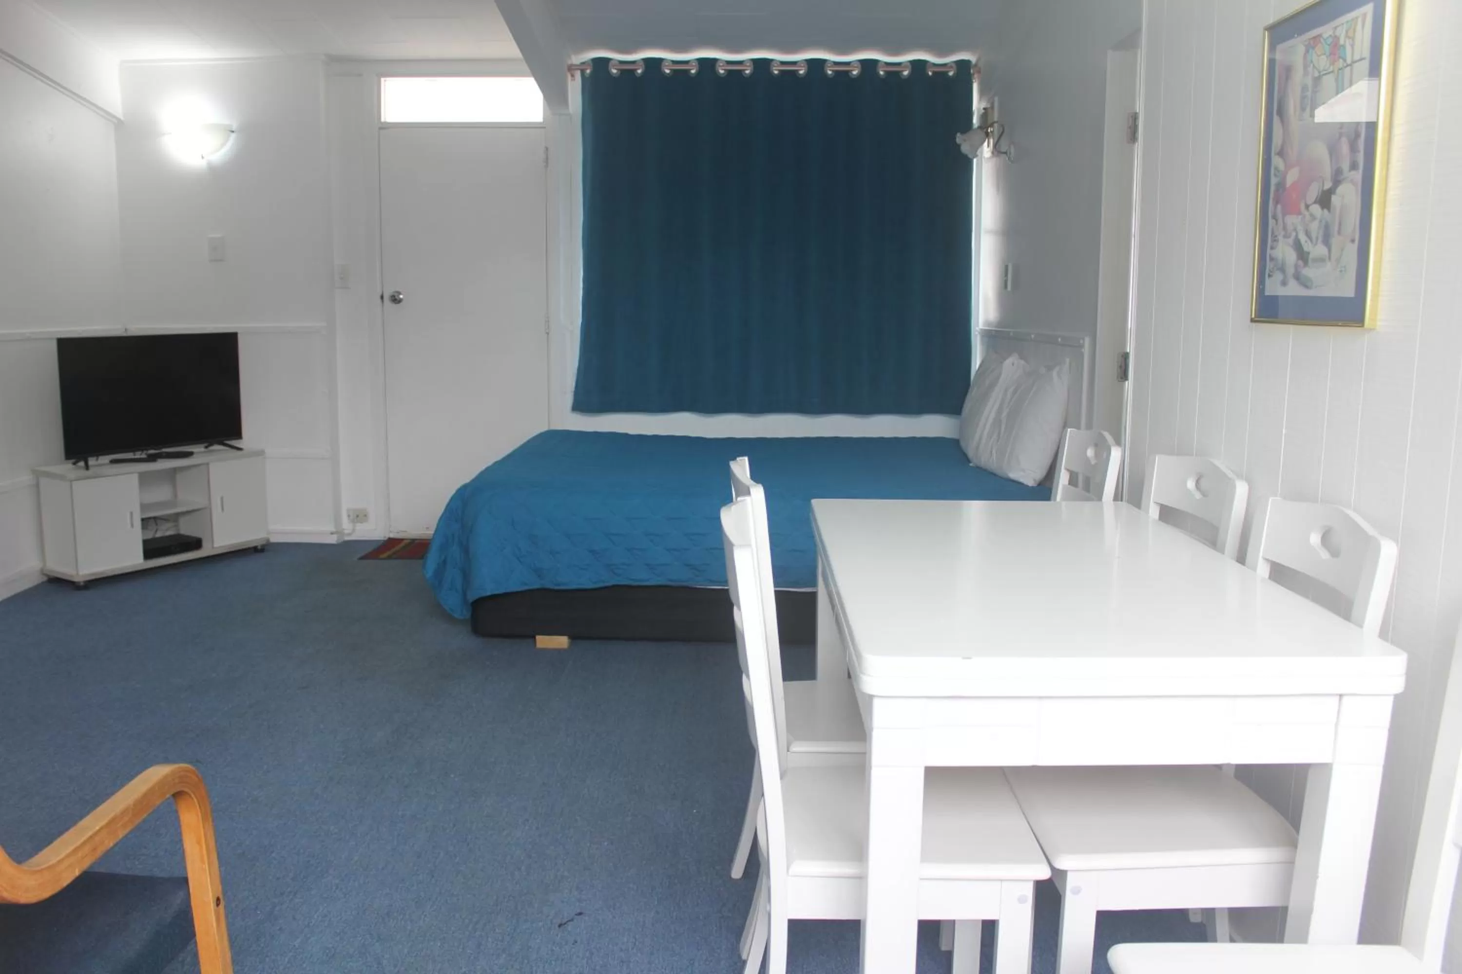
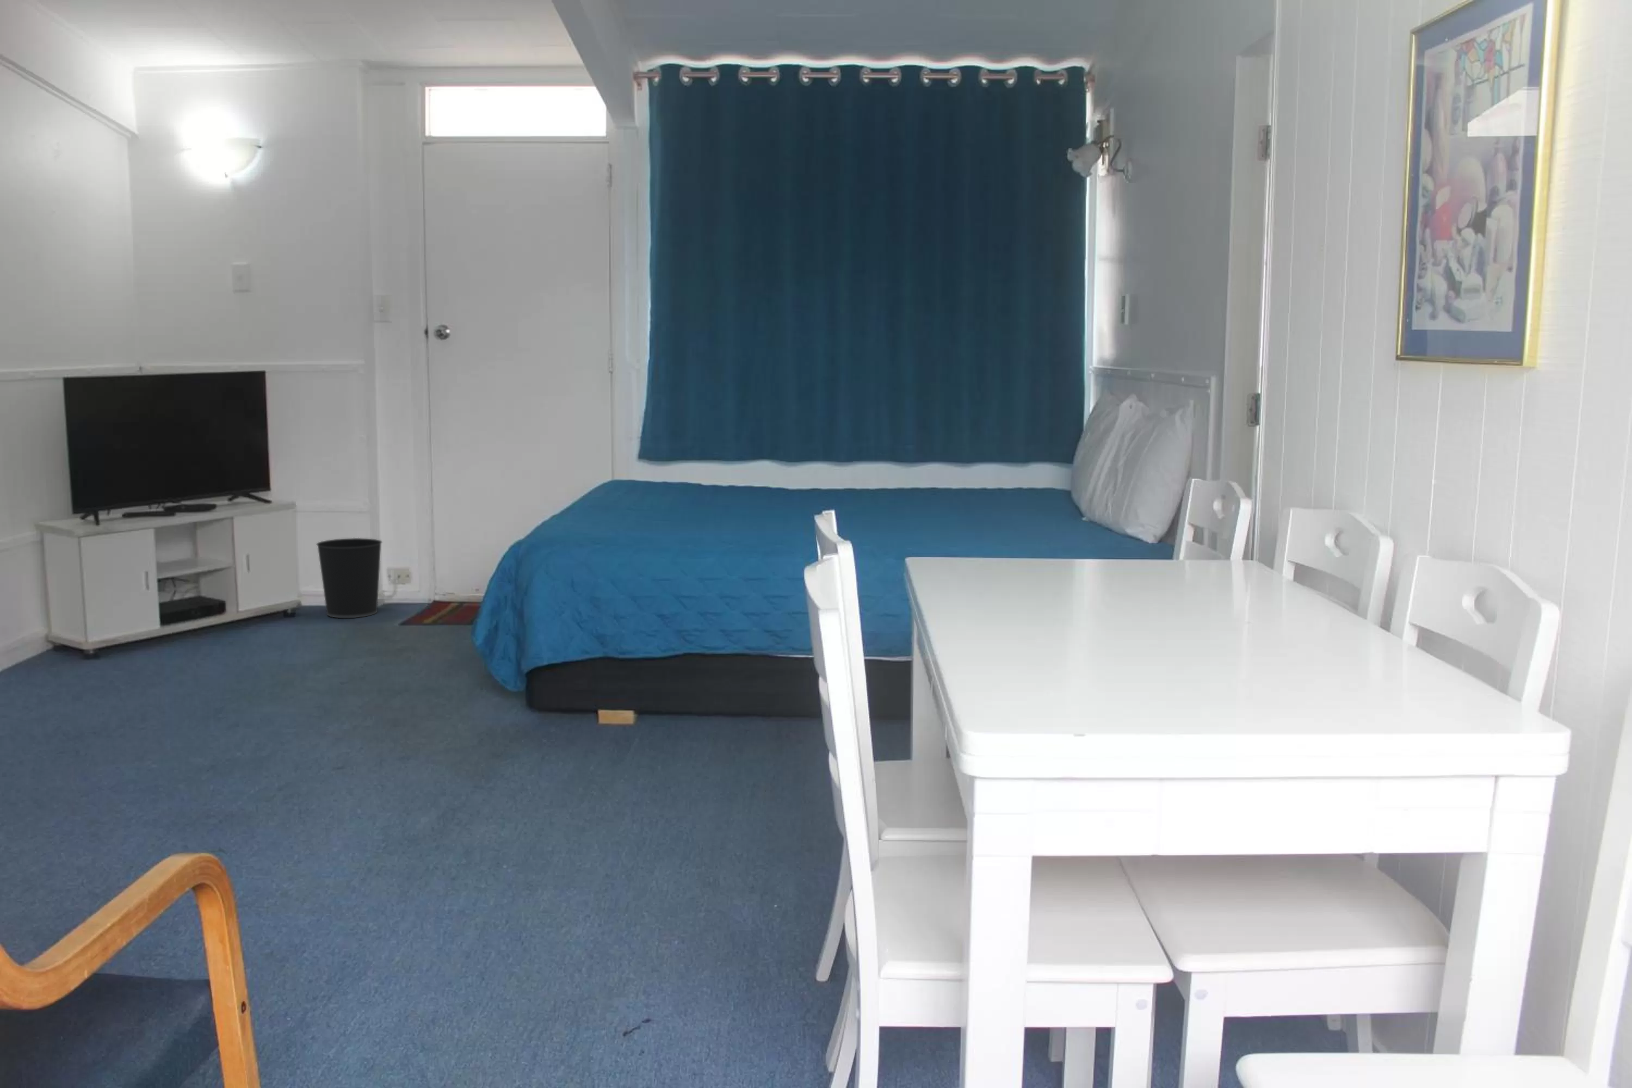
+ wastebasket [316,538,382,618]
